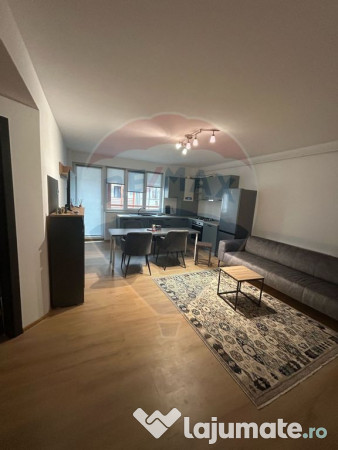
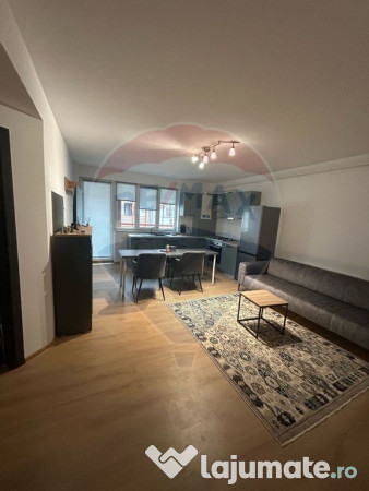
- side table [194,241,213,268]
